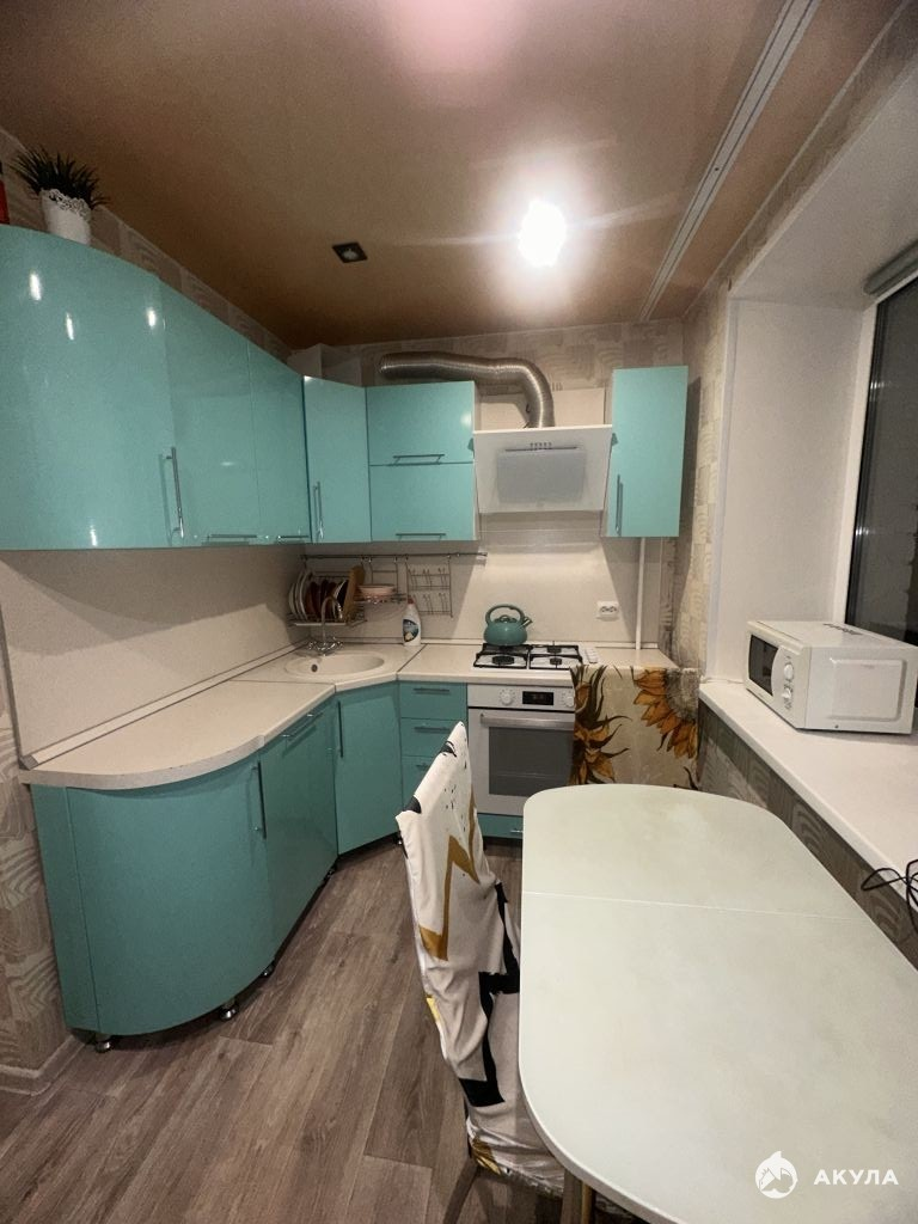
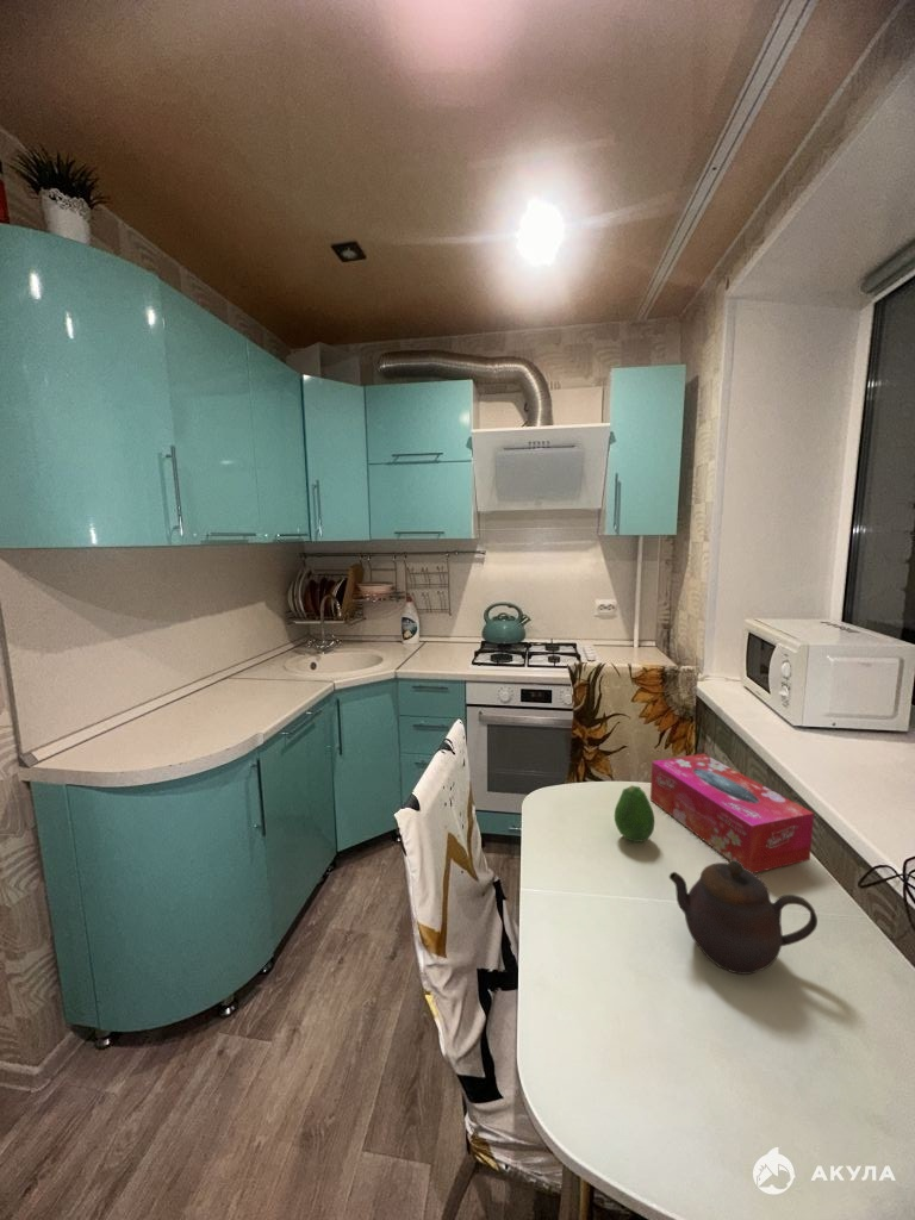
+ fruit [614,784,655,844]
+ teapot [668,860,818,976]
+ tissue box [649,753,815,874]
